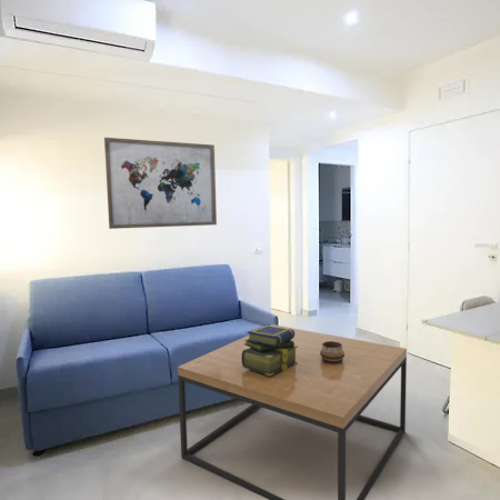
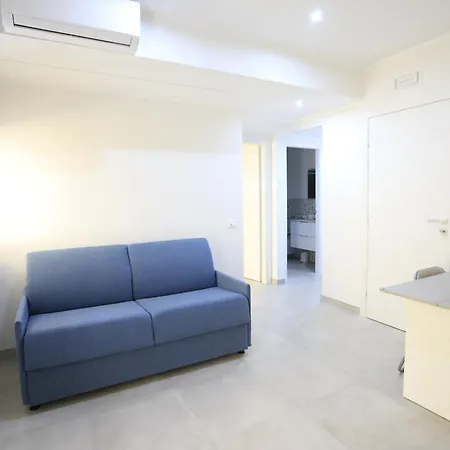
- decorative bowl [320,341,344,363]
- coffee table [177,323,408,500]
- stack of books [241,324,298,376]
- wall art [103,137,218,230]
